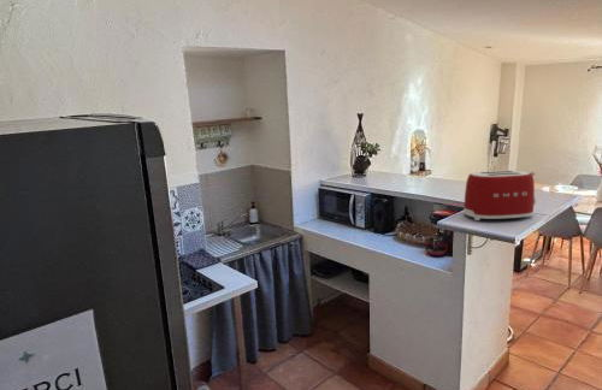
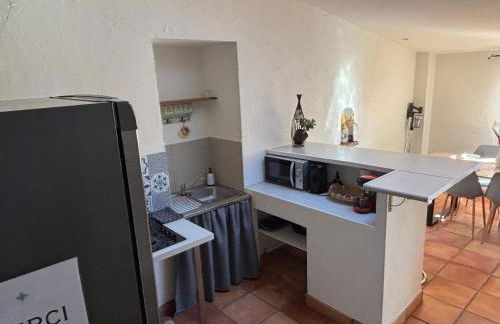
- toaster [462,170,537,221]
